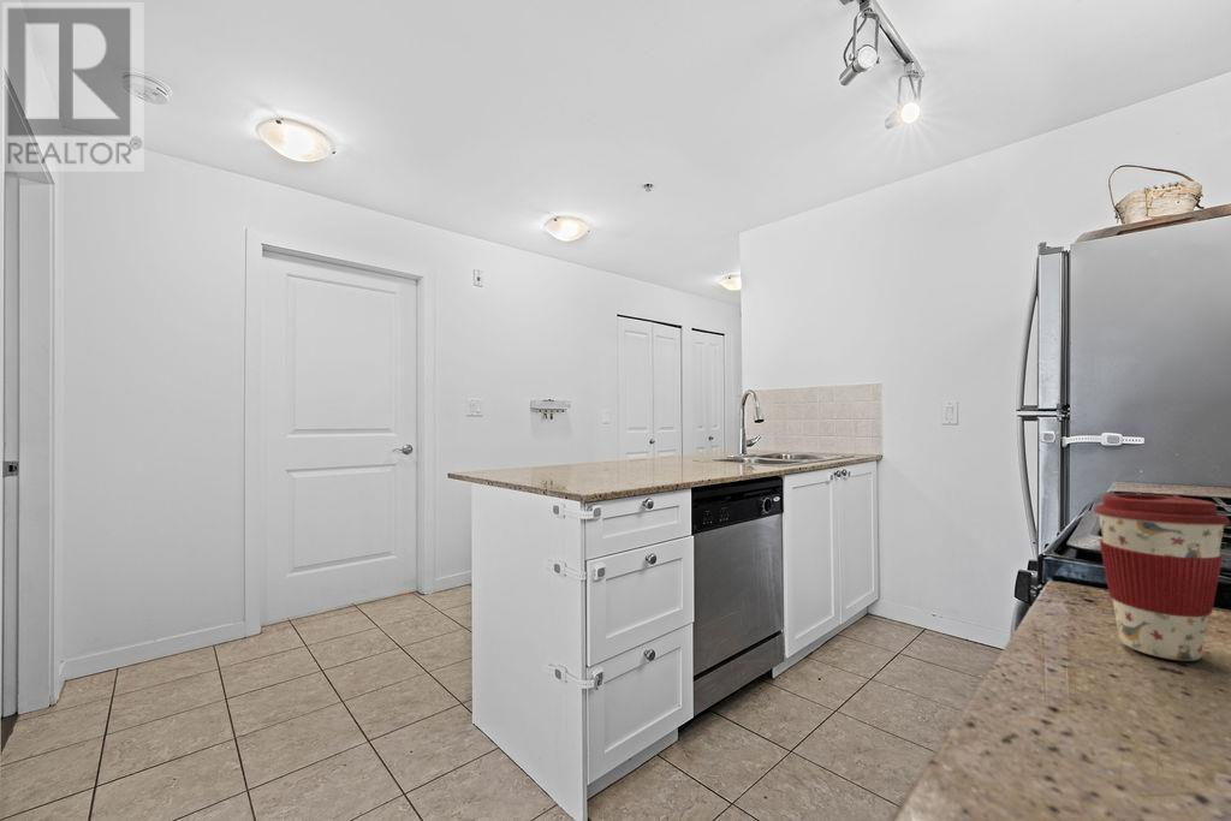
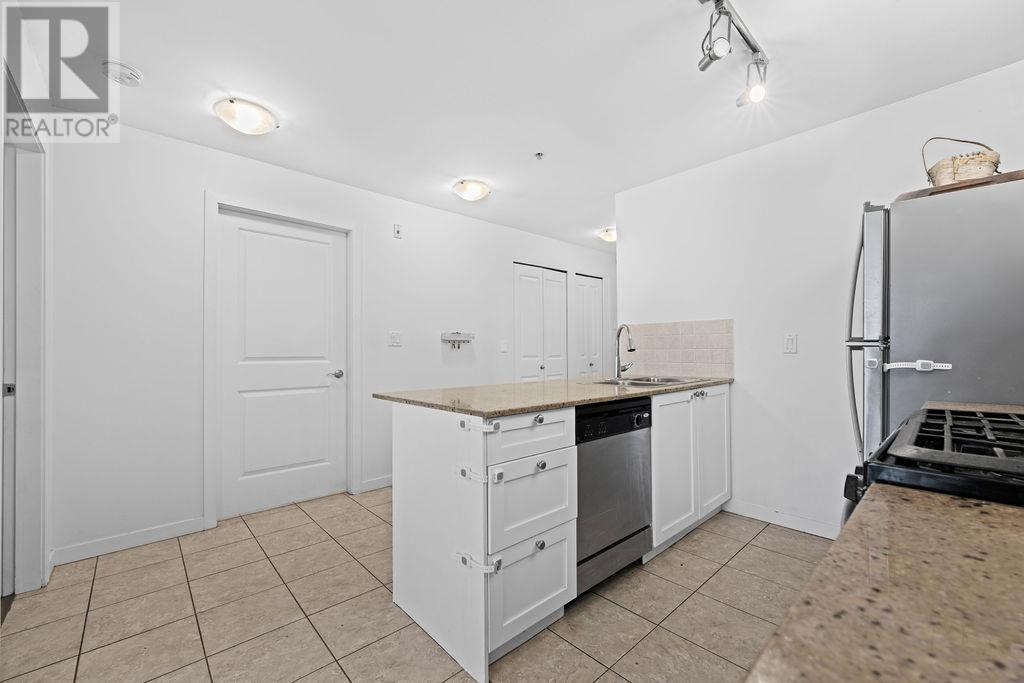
- coffee cup [1093,493,1231,662]
